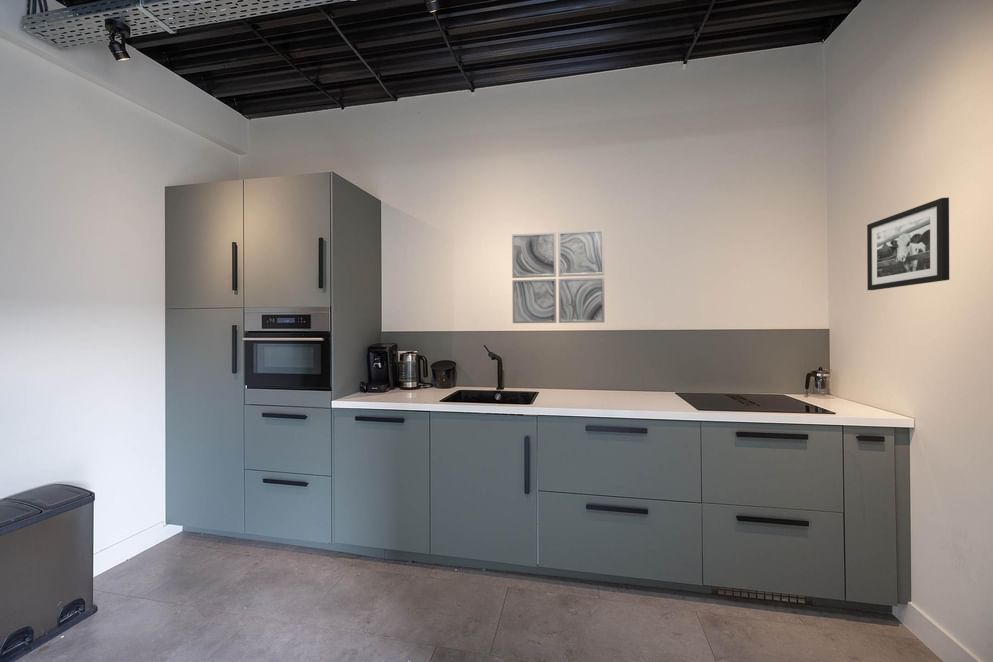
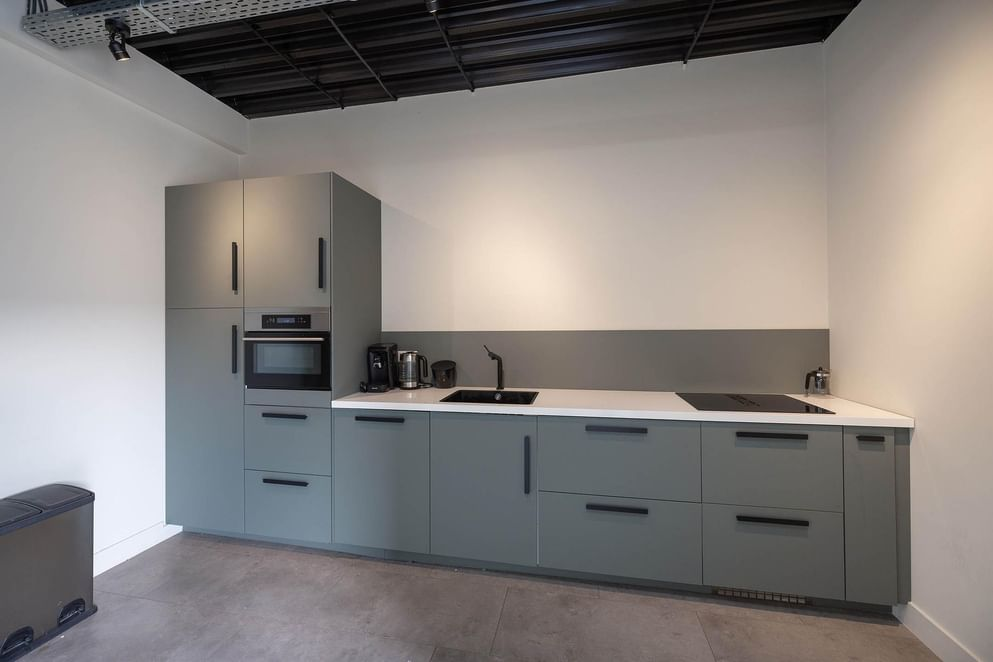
- picture frame [866,197,950,291]
- wall art [511,229,605,324]
